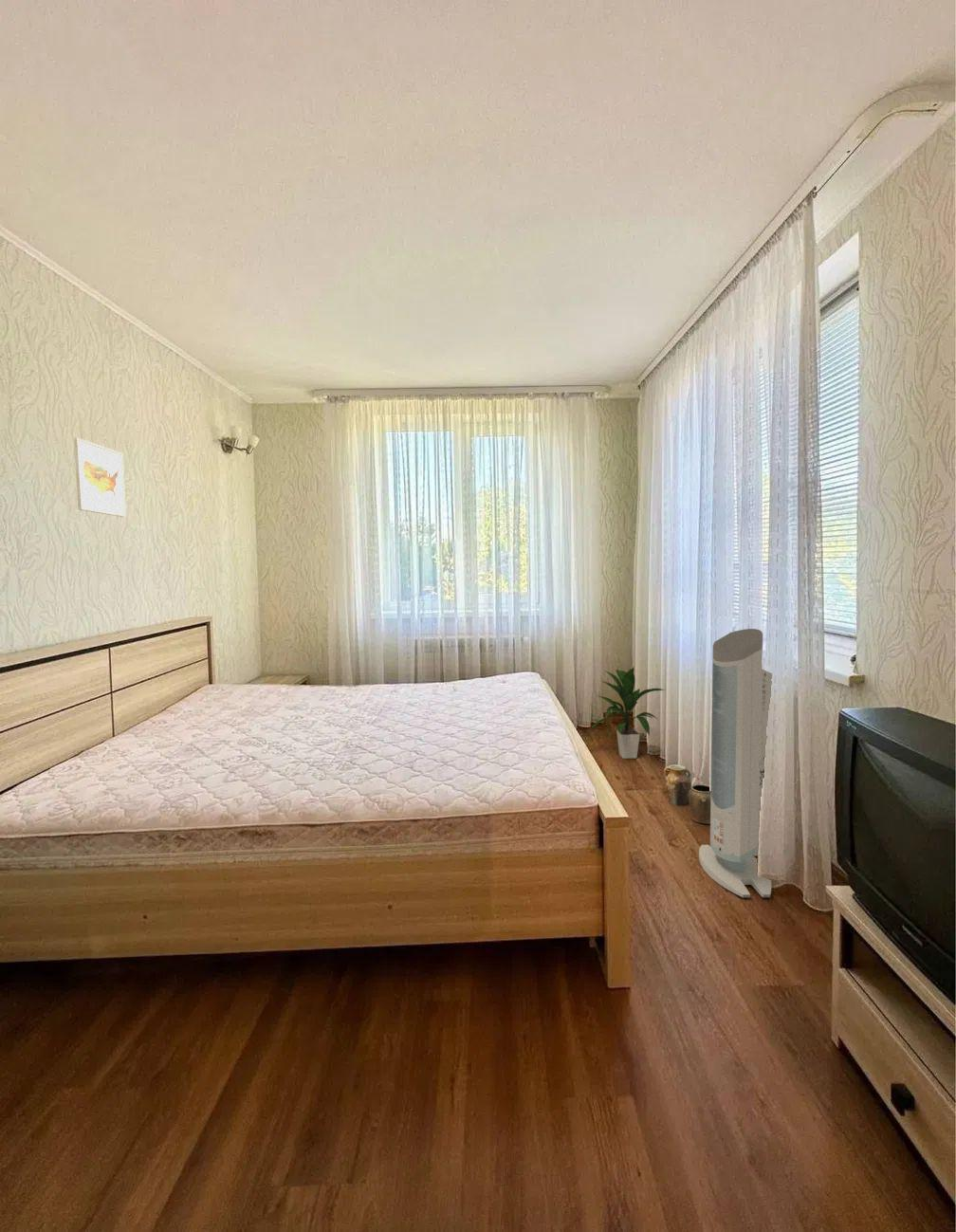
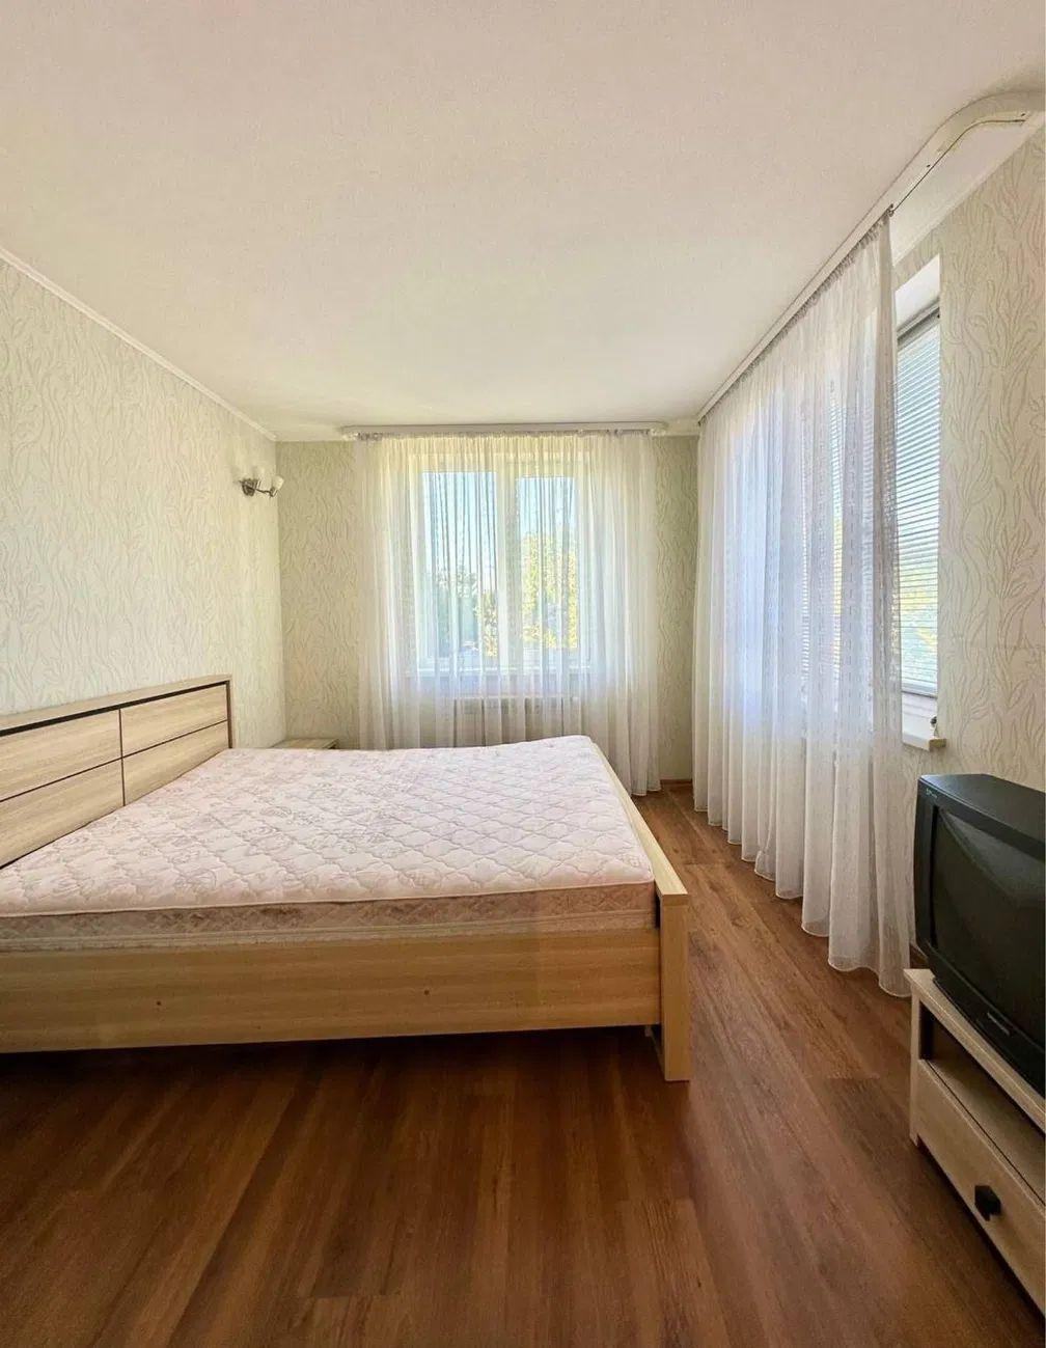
- indoor plant [588,666,666,760]
- jar set [663,763,711,824]
- air purifier [698,628,773,898]
- wall art [73,437,127,518]
